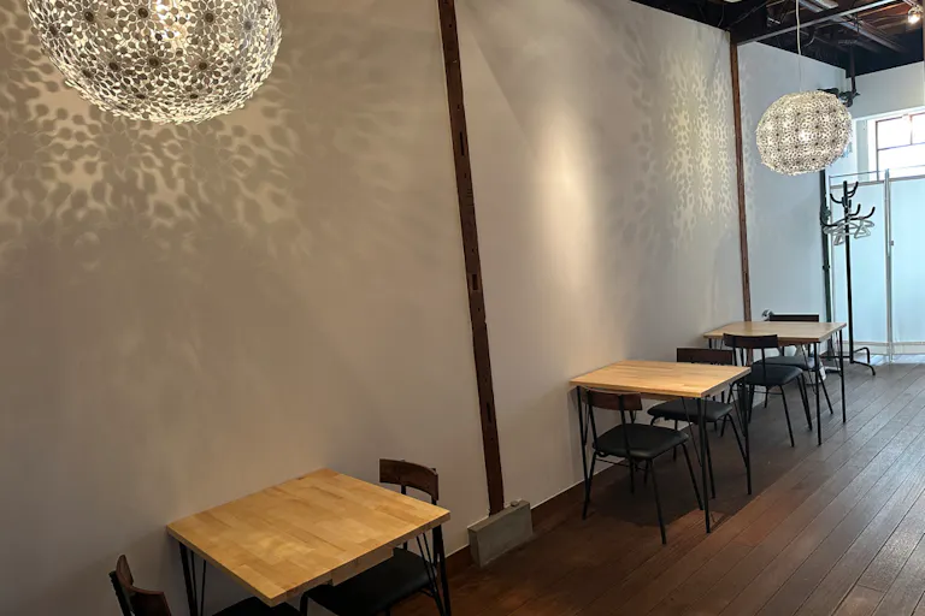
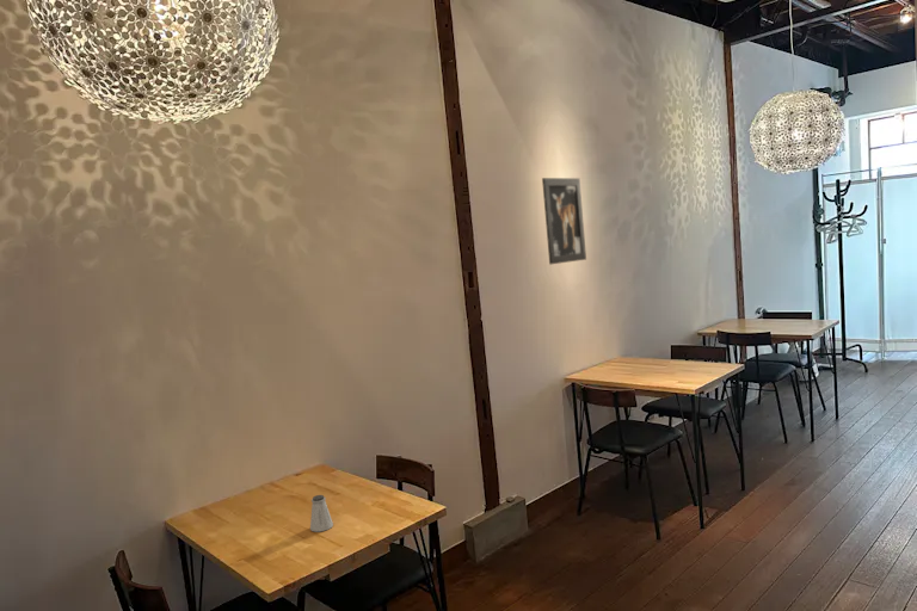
+ saltshaker [309,494,334,533]
+ wall art [541,177,587,266]
